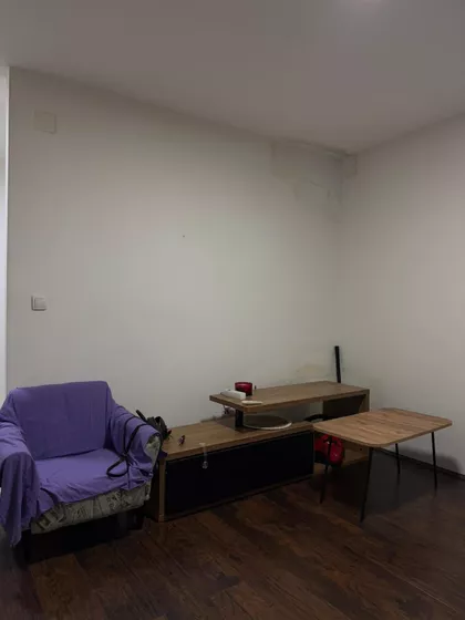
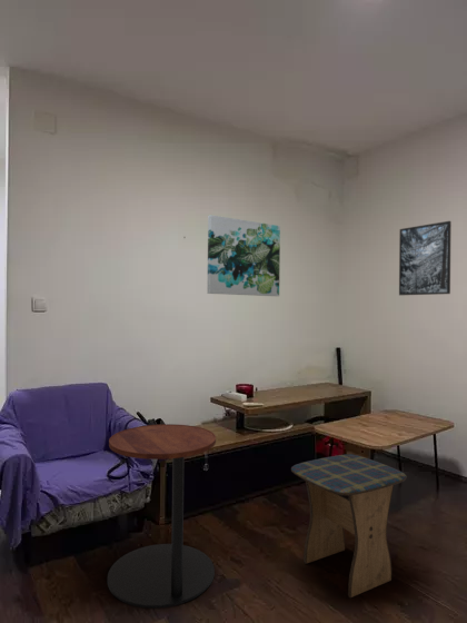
+ stool [290,453,408,599]
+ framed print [398,220,453,296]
+ side table [107,423,217,610]
+ wall art [206,214,281,297]
